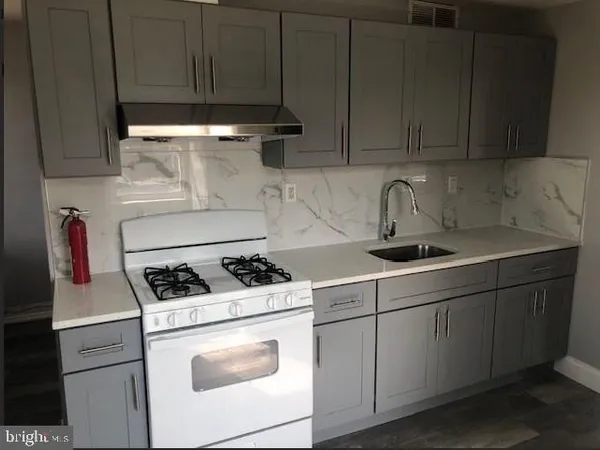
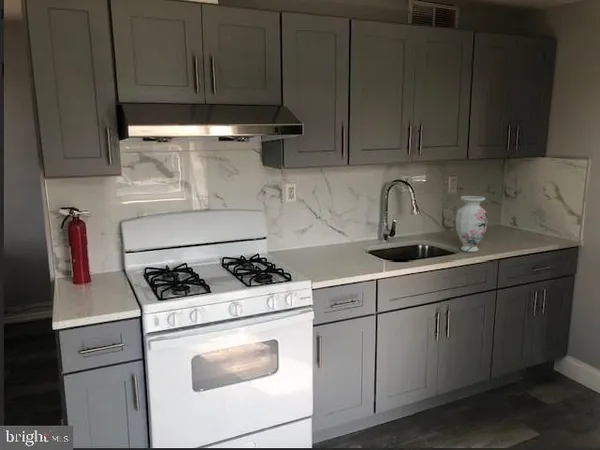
+ vase [454,195,489,253]
